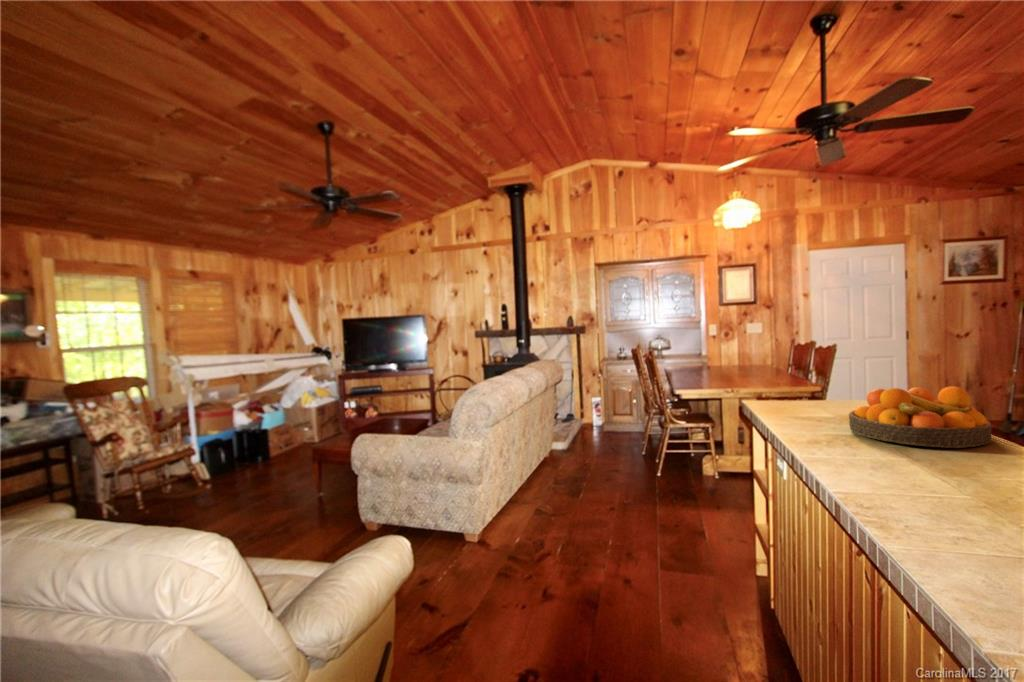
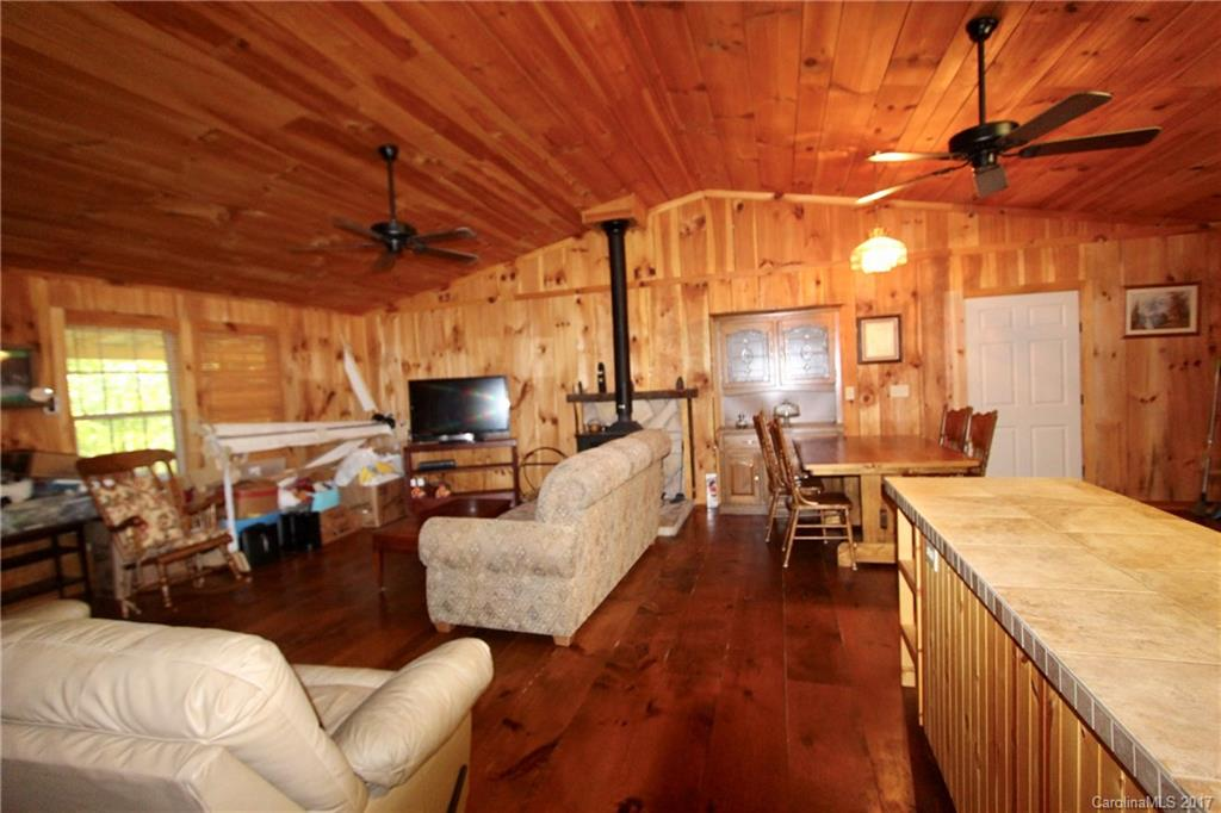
- fruit bowl [848,385,993,449]
